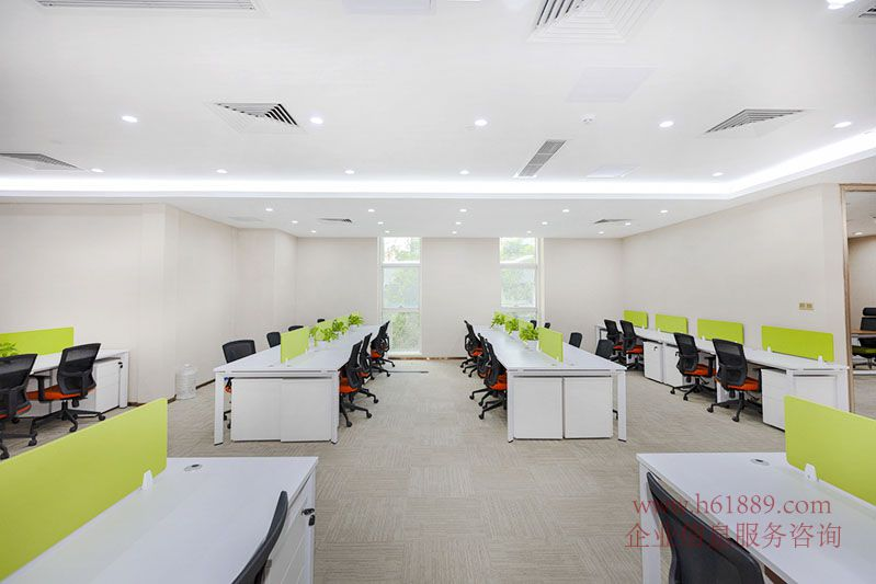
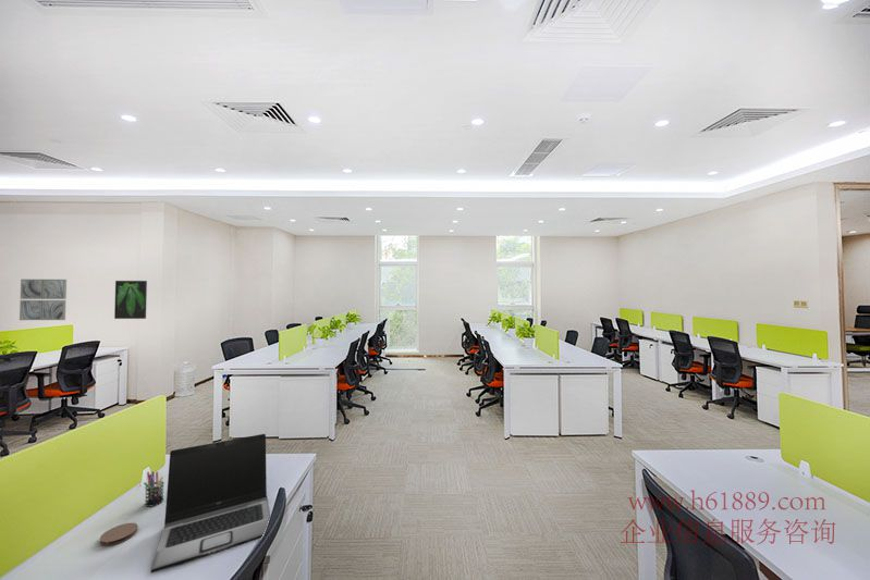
+ laptop [150,432,271,573]
+ coaster [99,522,138,547]
+ wall art [19,279,68,321]
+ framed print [113,280,148,320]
+ pen holder [143,470,166,508]
